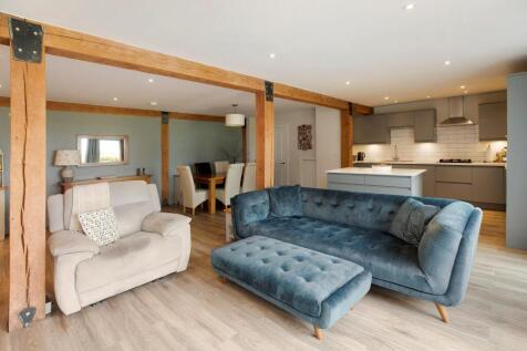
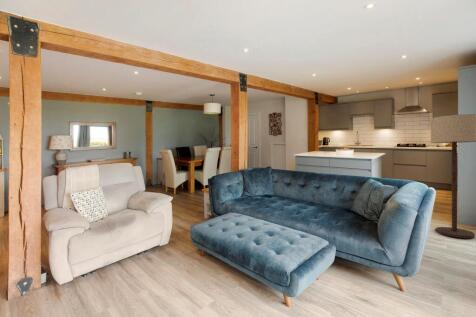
+ floor lamp [430,113,476,239]
